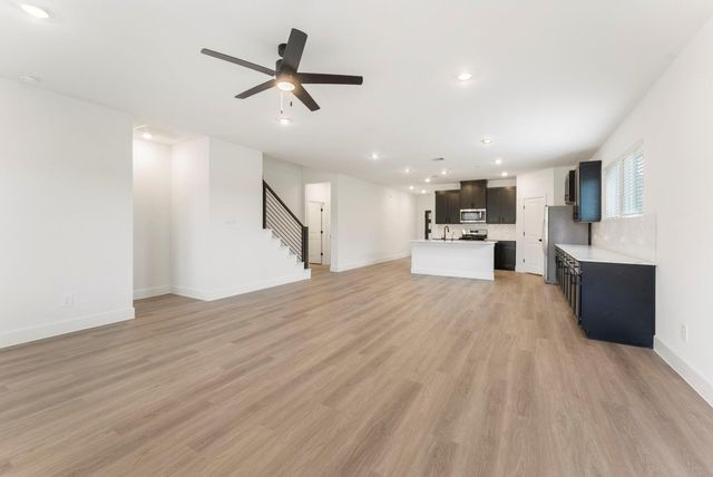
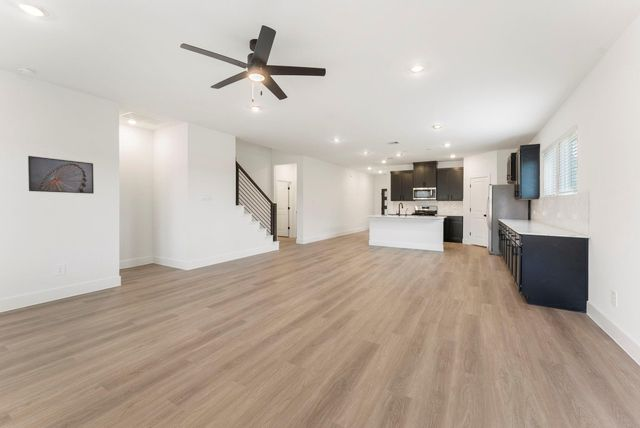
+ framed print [27,155,95,195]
